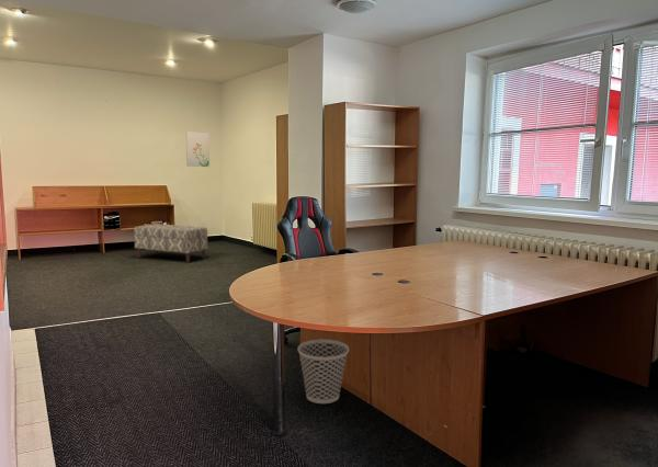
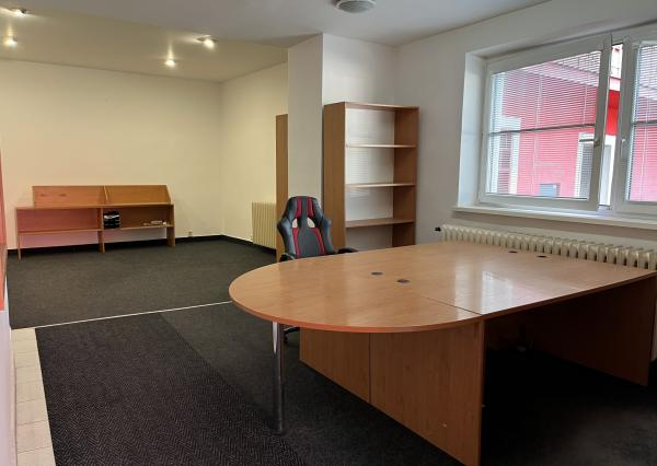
- wastebasket [297,339,350,405]
- wall art [185,130,211,168]
- bench [133,223,208,264]
